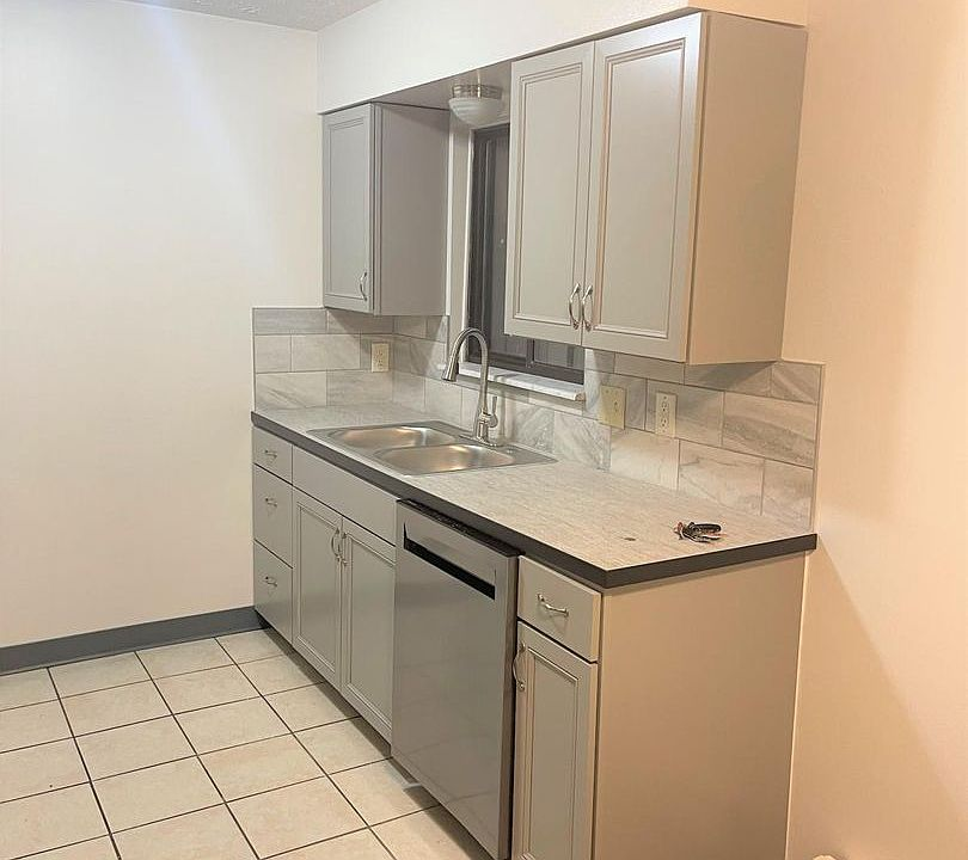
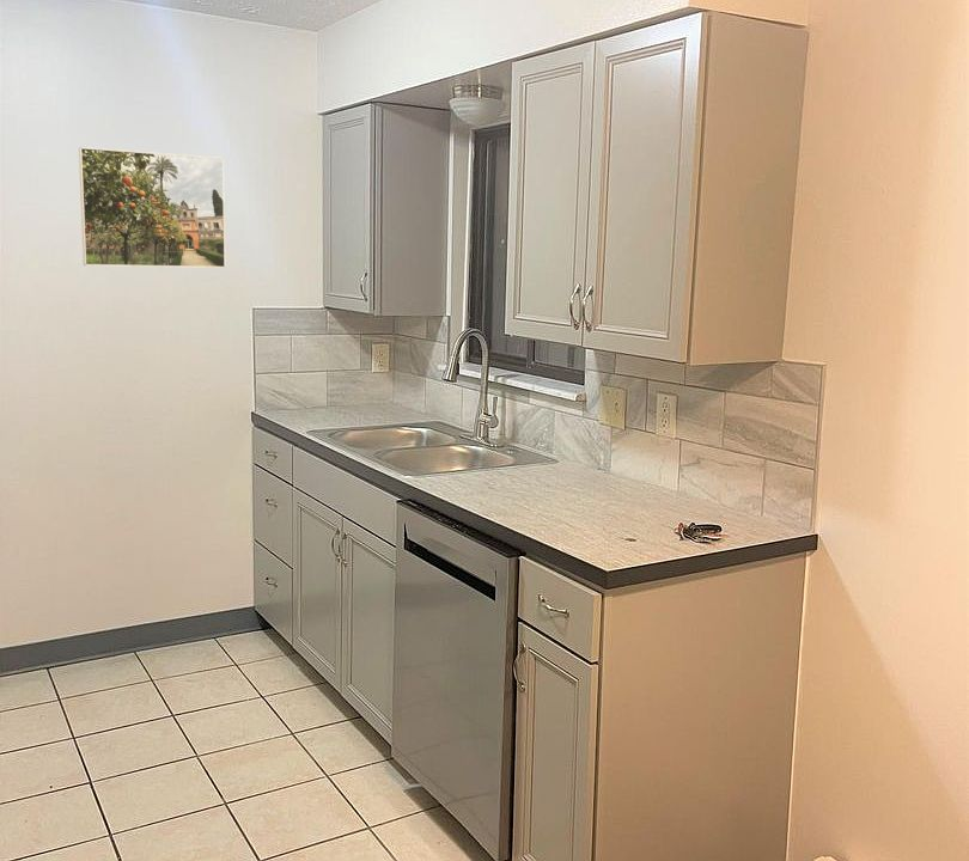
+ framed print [78,146,226,269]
